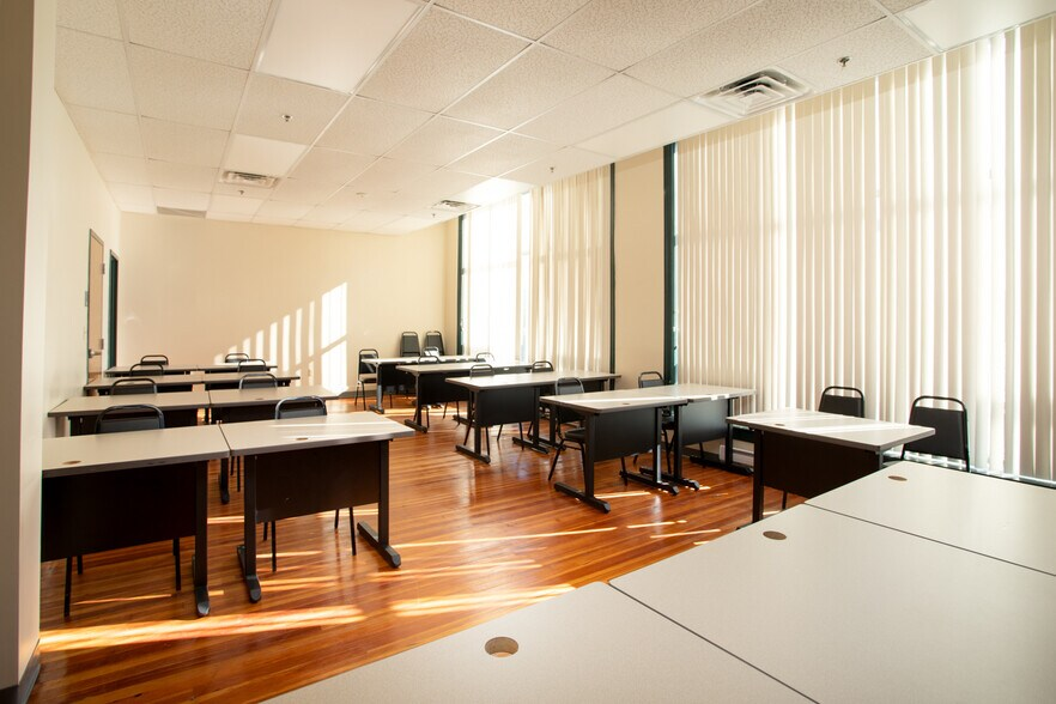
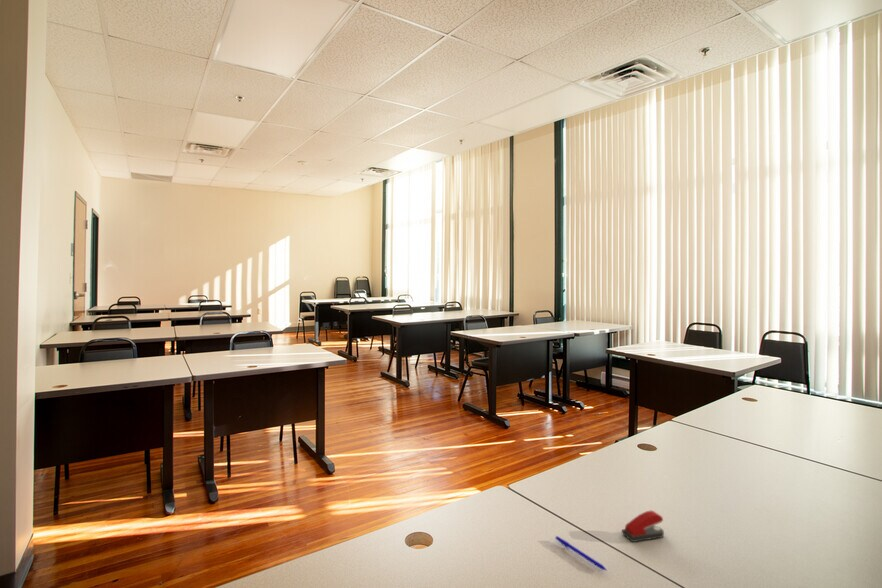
+ pen [555,535,608,572]
+ stapler [621,510,665,543]
